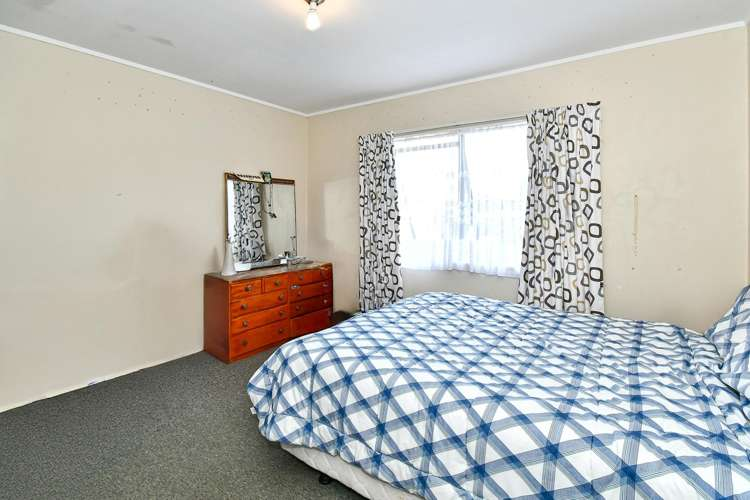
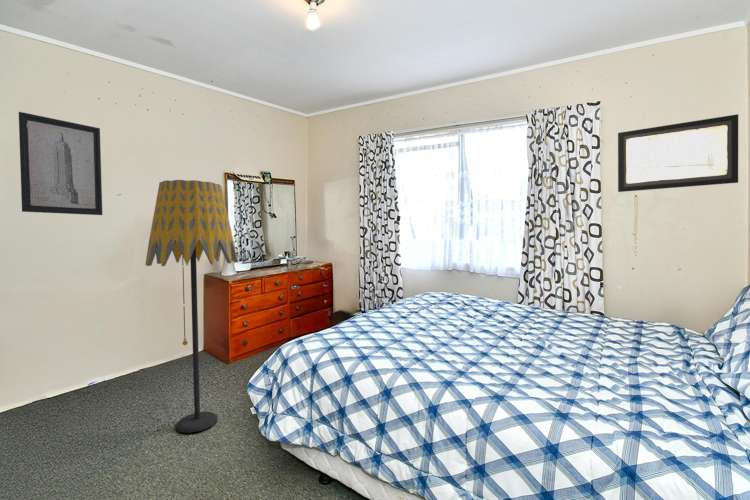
+ wall art [18,111,103,216]
+ floor lamp [144,179,239,434]
+ wall art [617,113,739,193]
